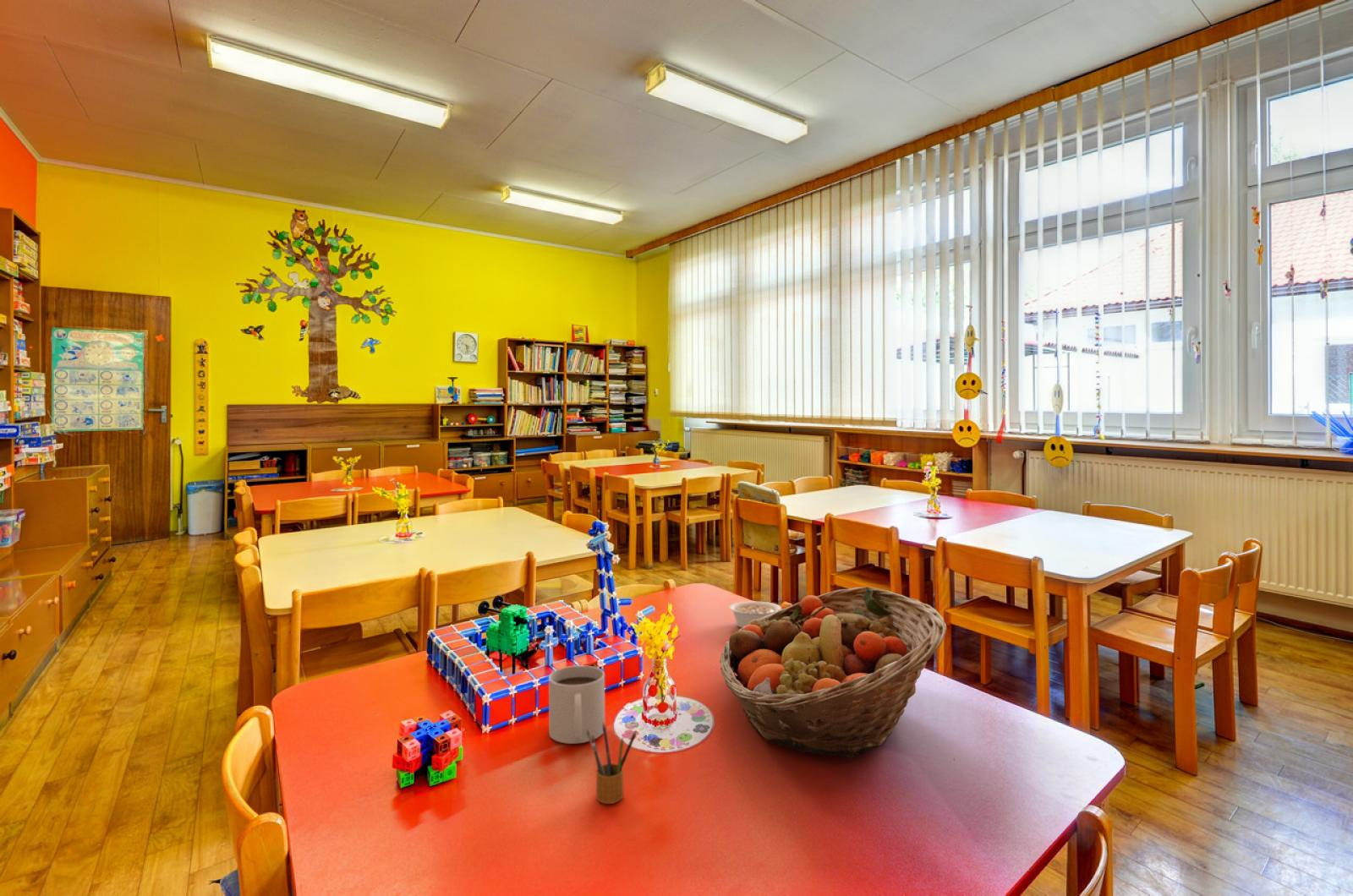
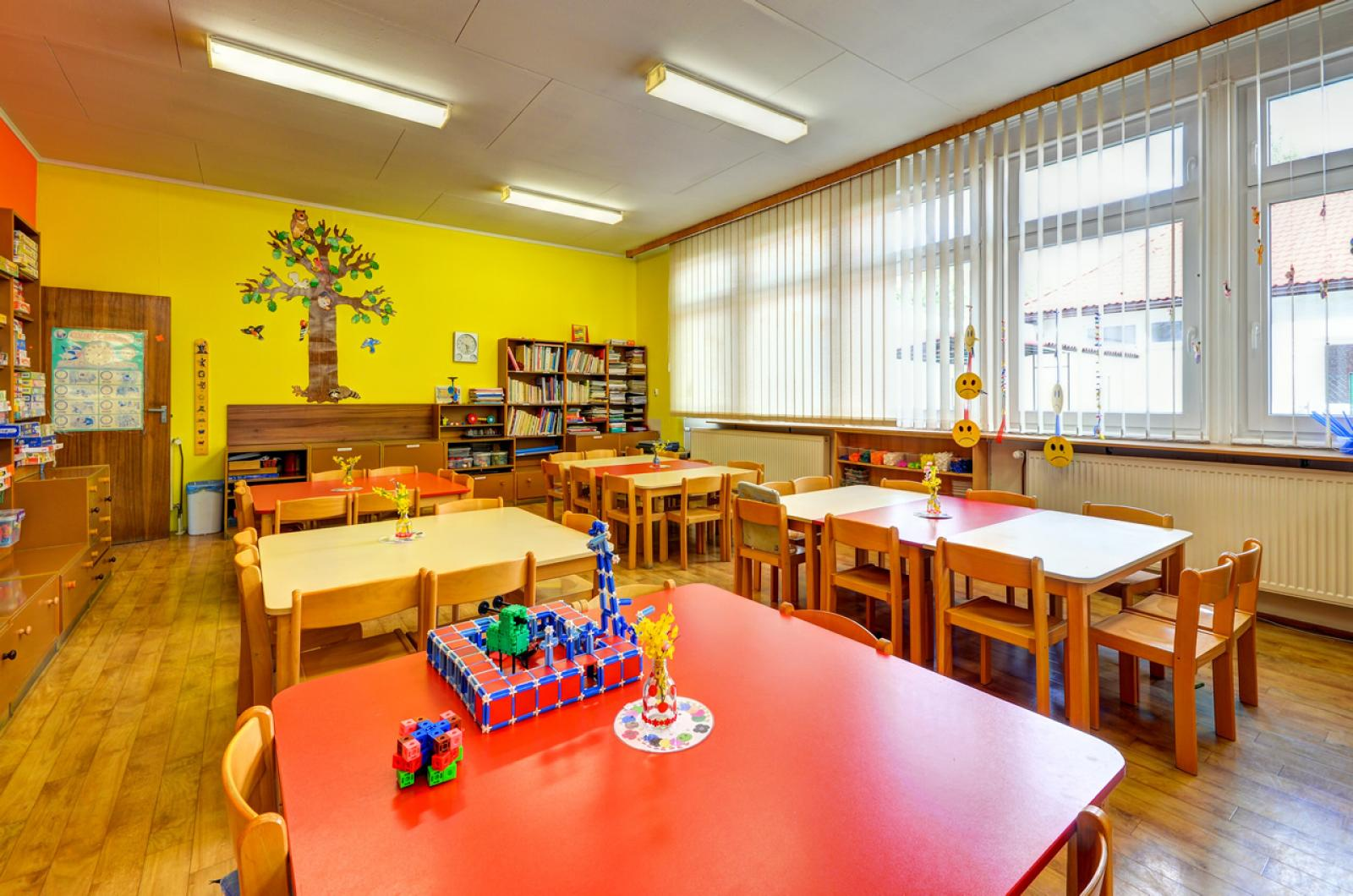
- pencil box [587,722,638,805]
- legume [728,601,786,629]
- fruit basket [720,586,947,759]
- mug [548,664,605,745]
